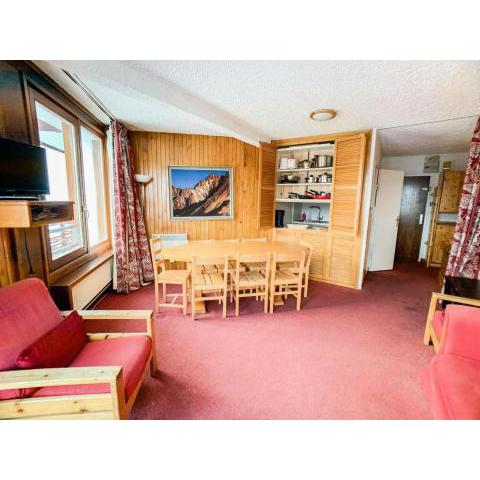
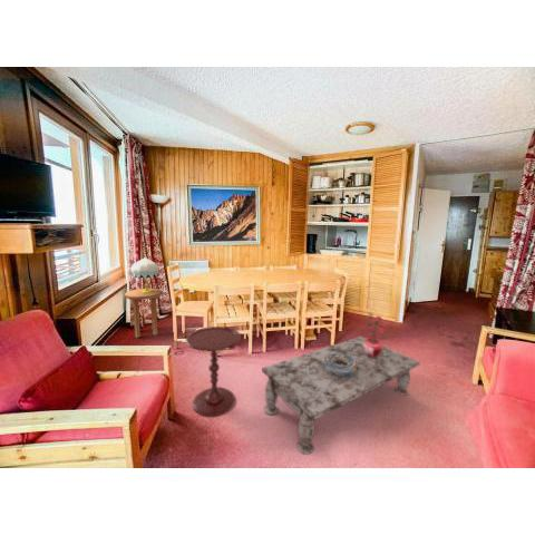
+ coffee table [261,335,421,456]
+ decorative bowl [322,352,359,377]
+ side table [124,288,164,339]
+ side table [185,325,242,417]
+ table lamp [130,256,159,293]
+ potted plant [362,311,387,359]
